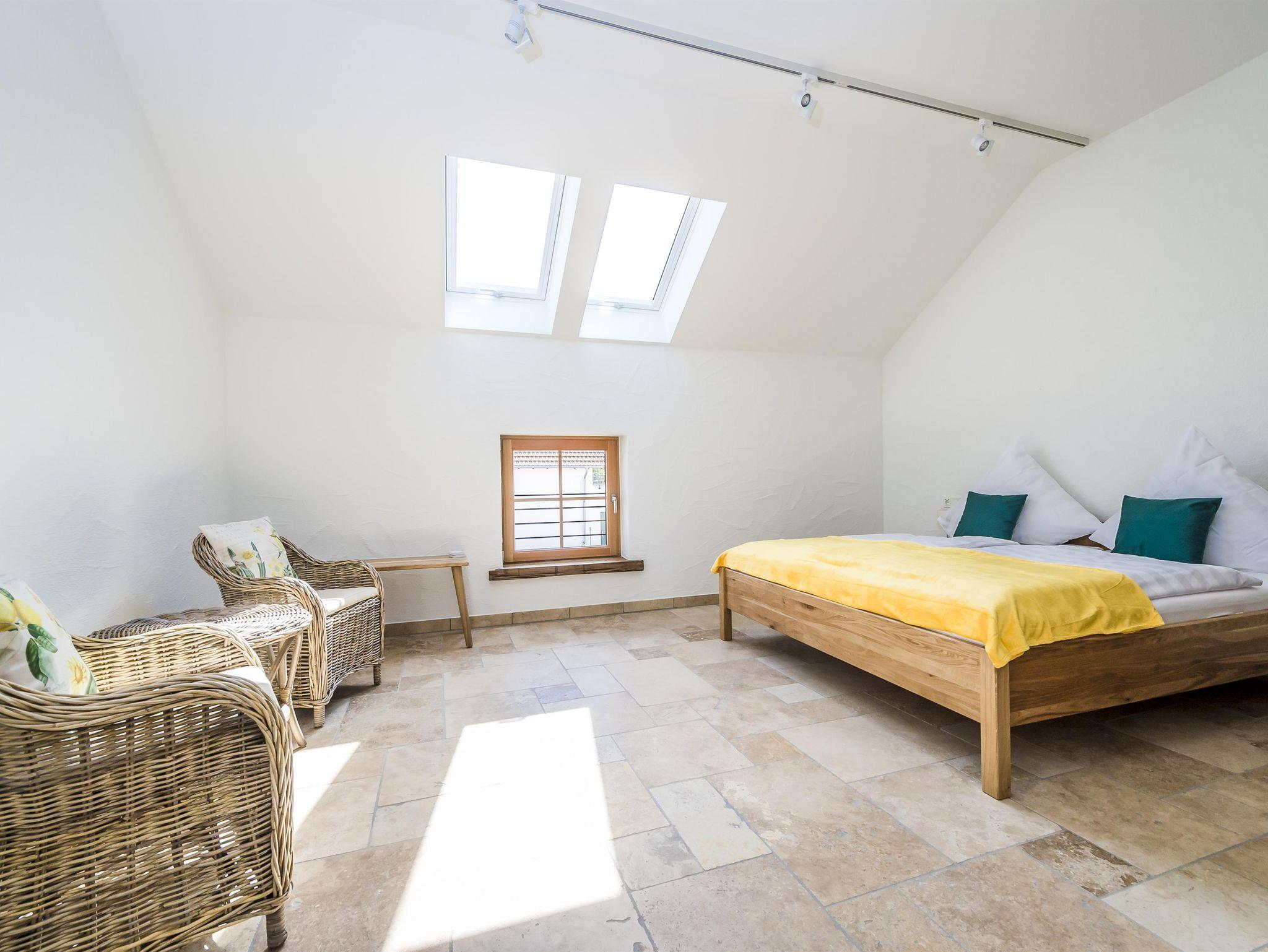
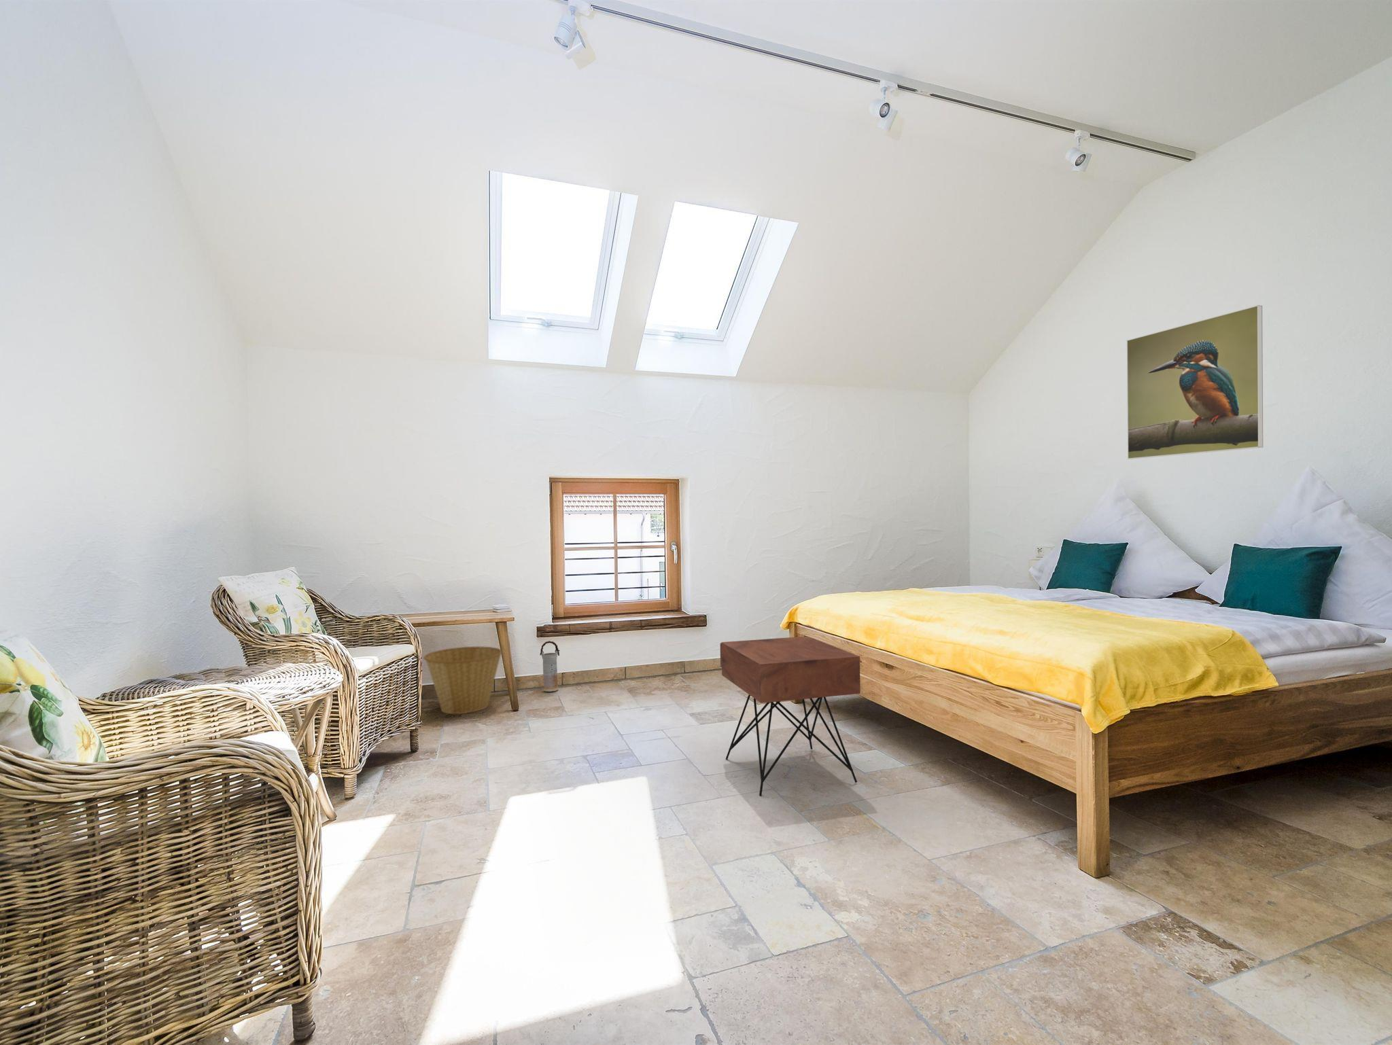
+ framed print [1126,304,1264,460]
+ basket [423,645,503,715]
+ nightstand [720,636,861,796]
+ vase [539,640,561,693]
